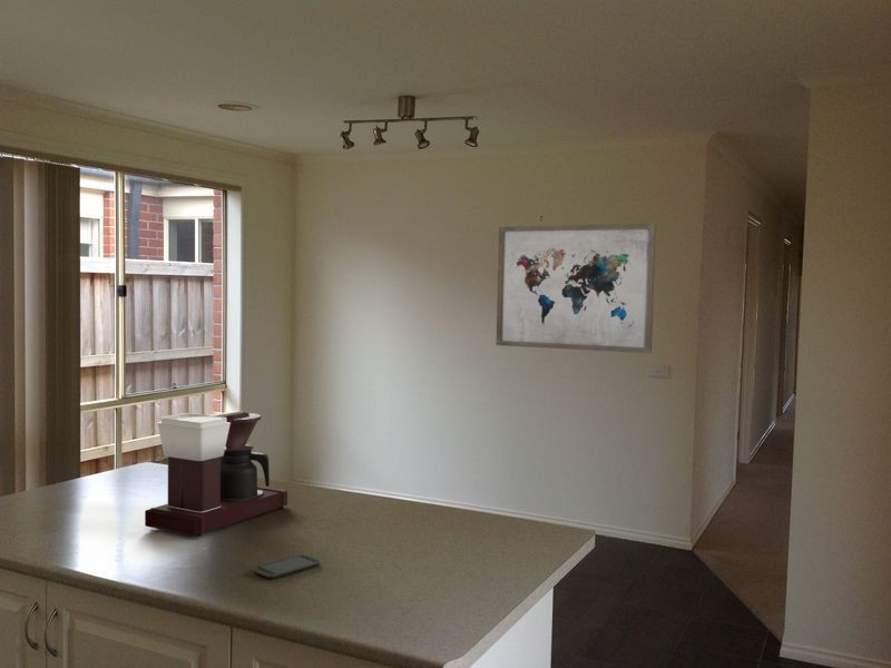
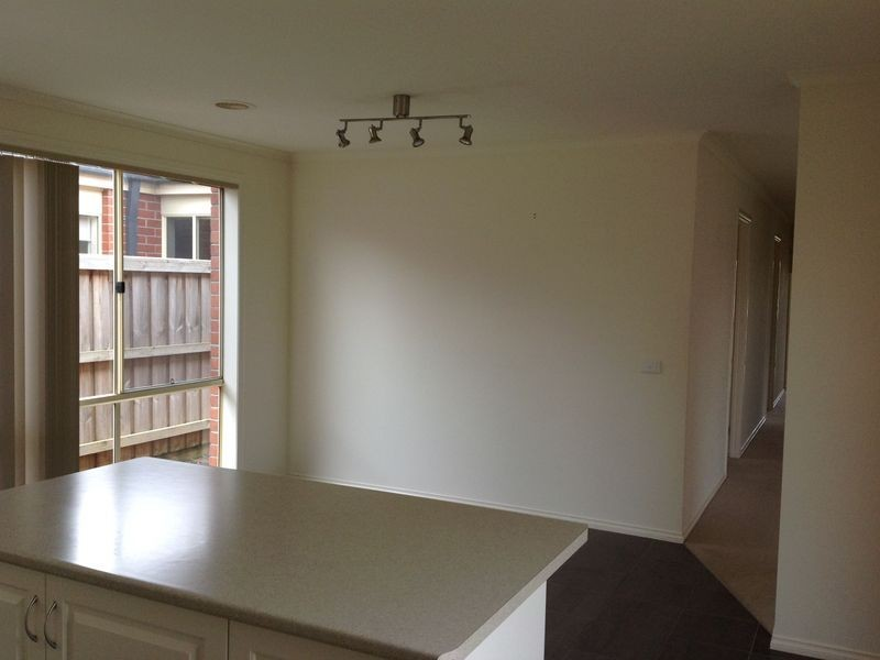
- smartphone [253,553,322,580]
- wall art [495,223,657,354]
- coffee maker [144,410,288,538]
